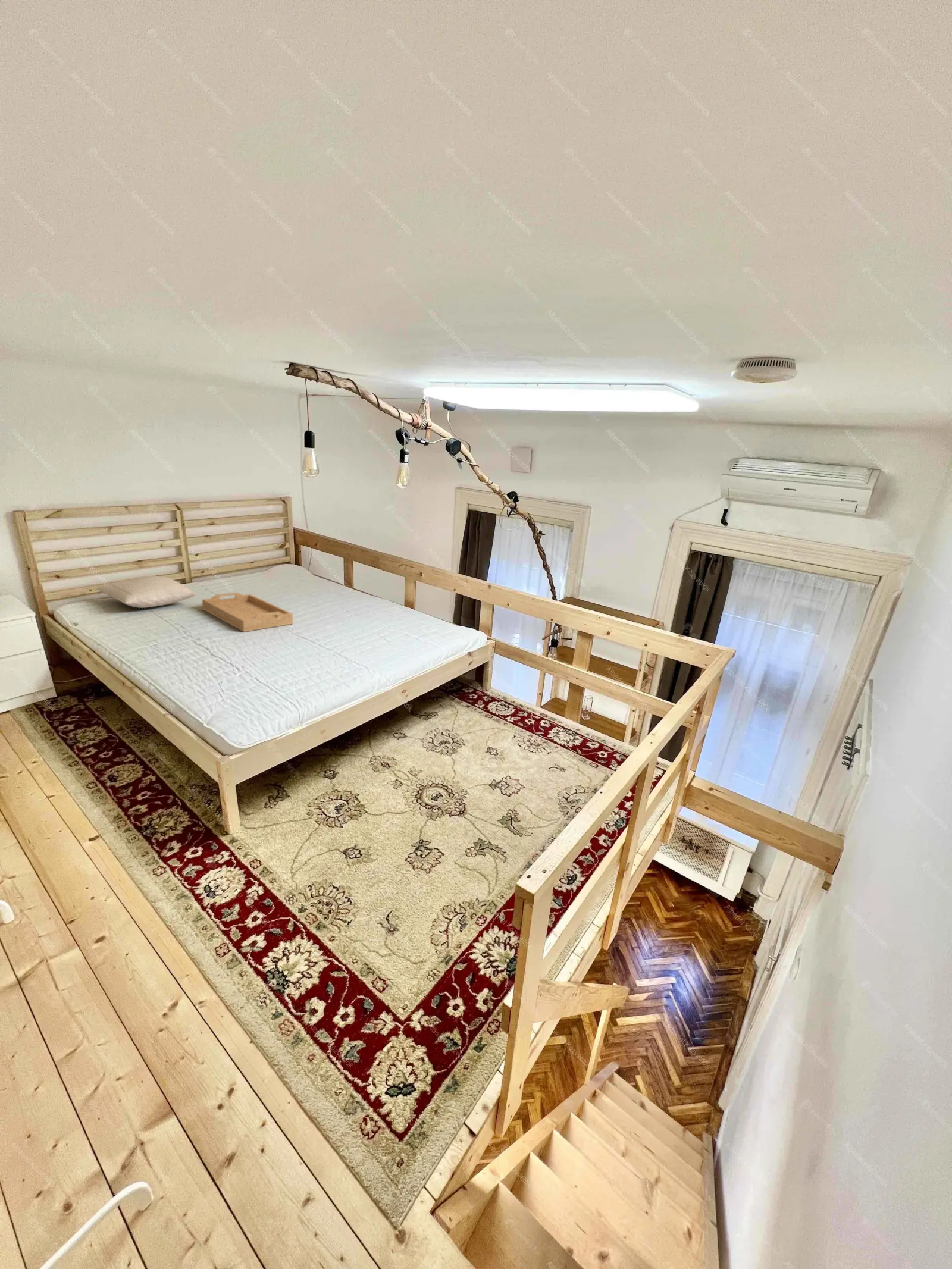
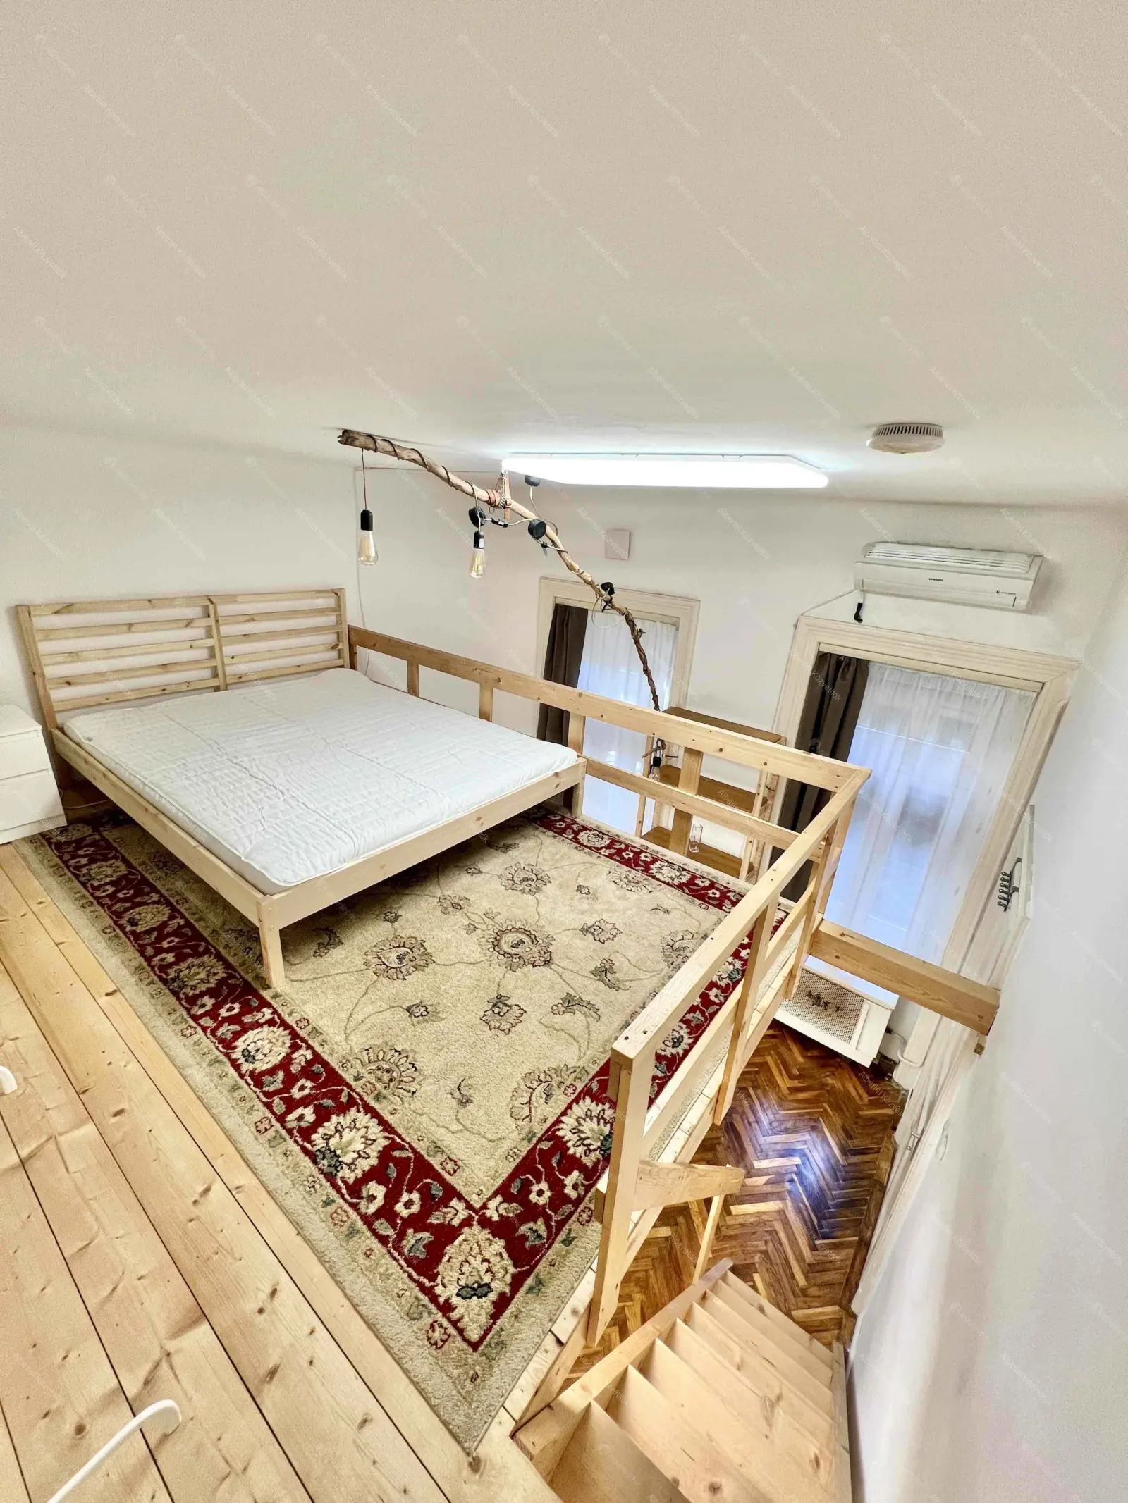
- pillow [95,575,197,609]
- serving tray [202,592,293,632]
